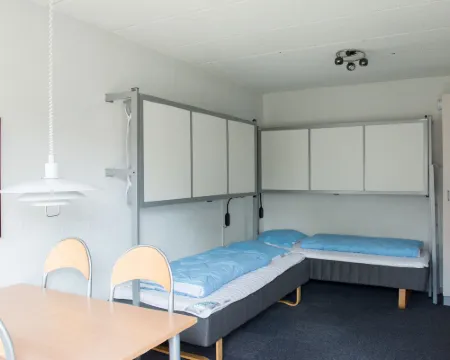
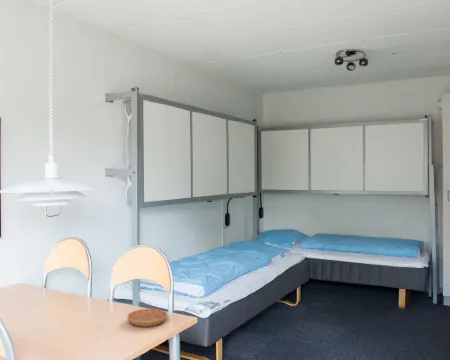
+ saucer [126,308,168,328]
